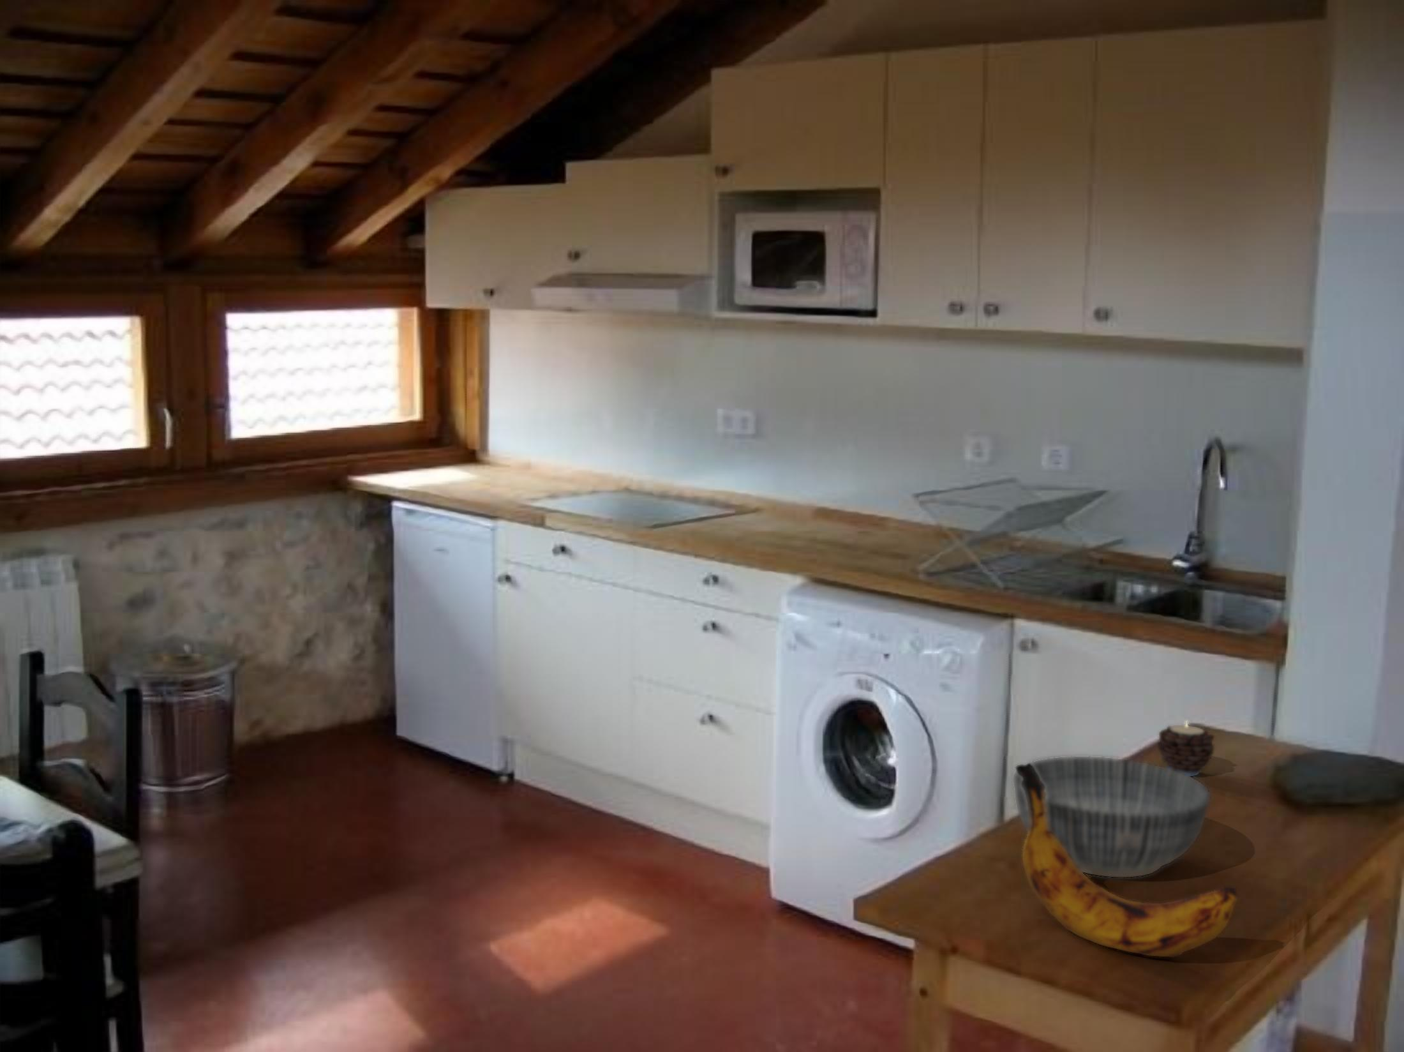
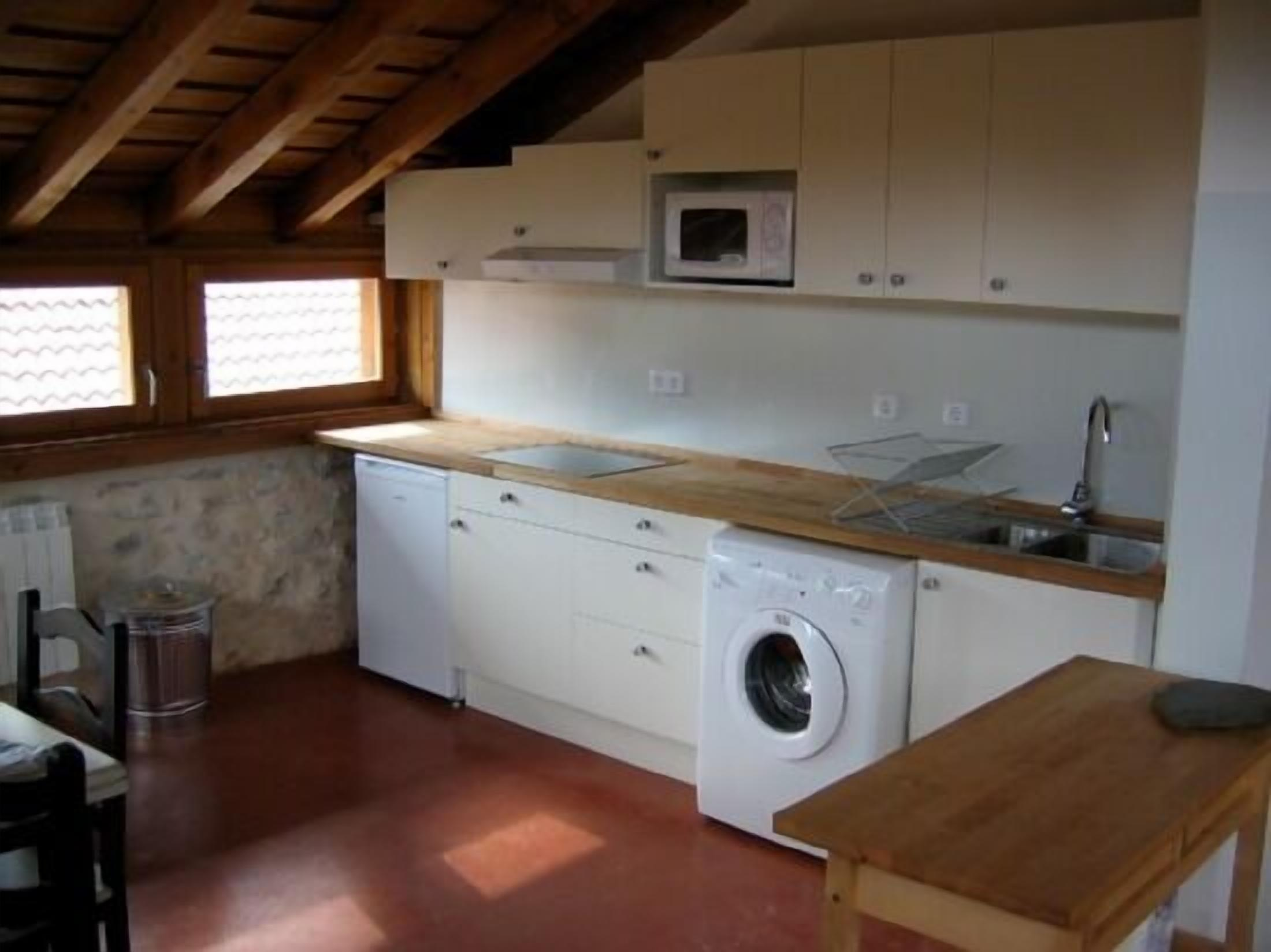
- bowl [1013,756,1212,877]
- banana [1015,762,1239,958]
- candle [1155,719,1215,777]
